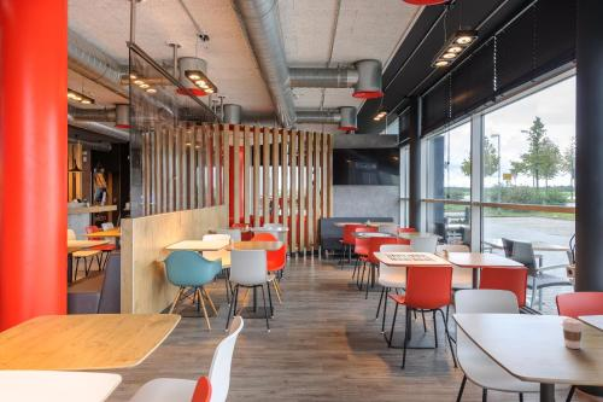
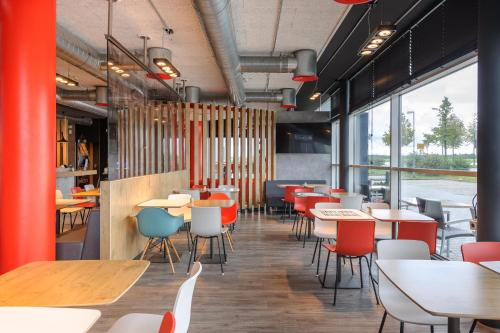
- coffee cup [560,317,585,350]
